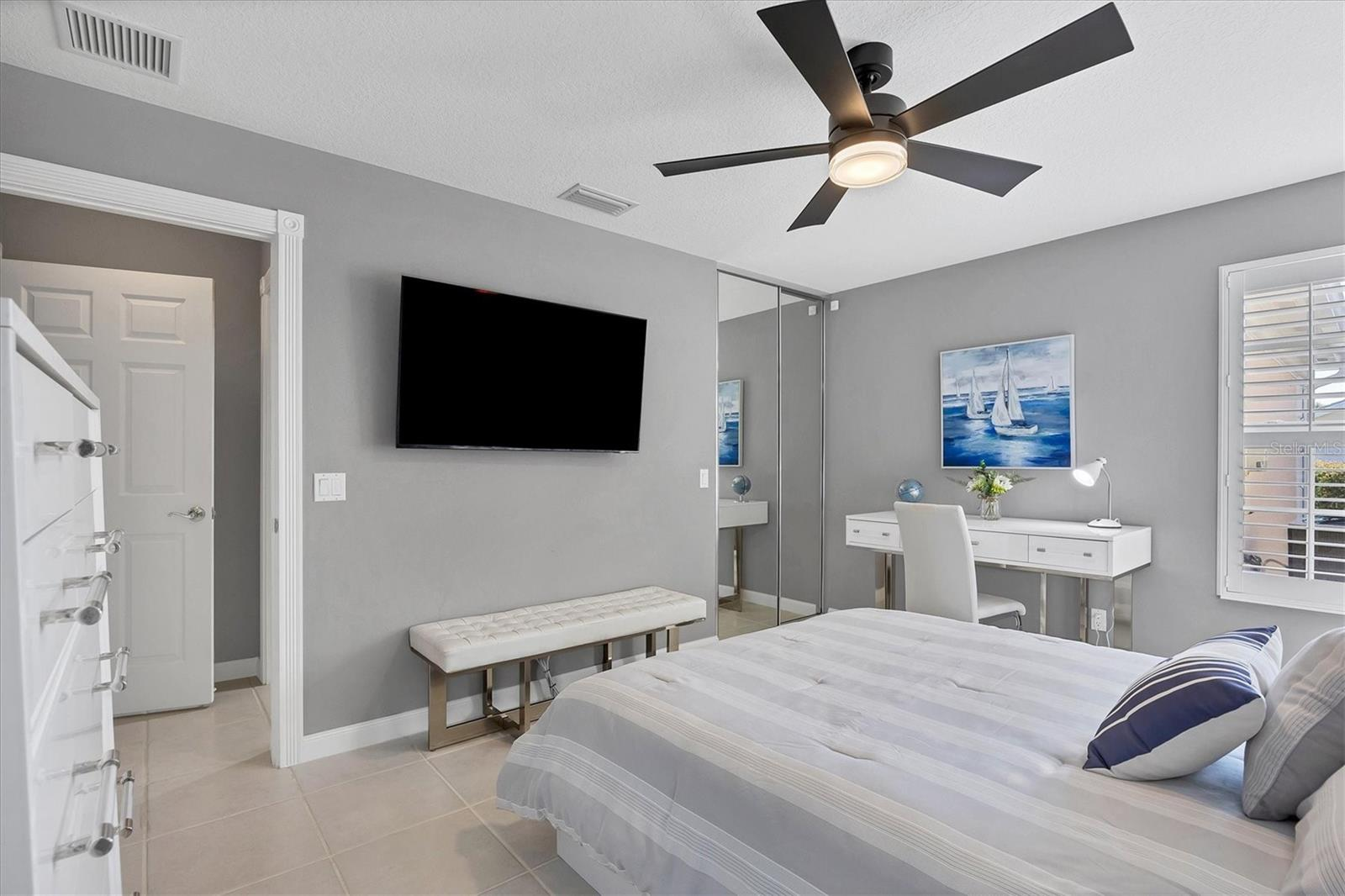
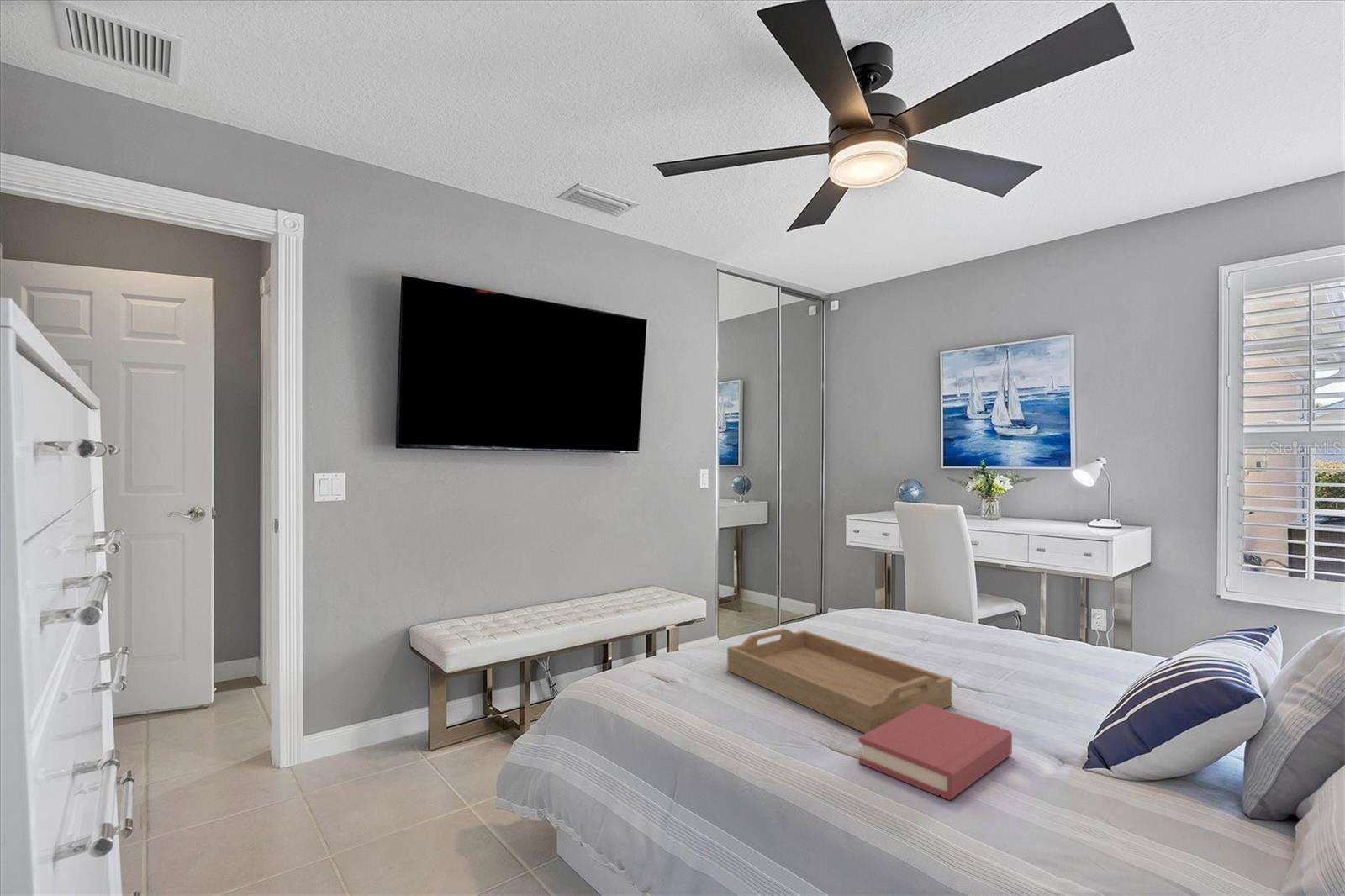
+ serving tray [726,628,952,734]
+ hardback book [857,704,1013,801]
